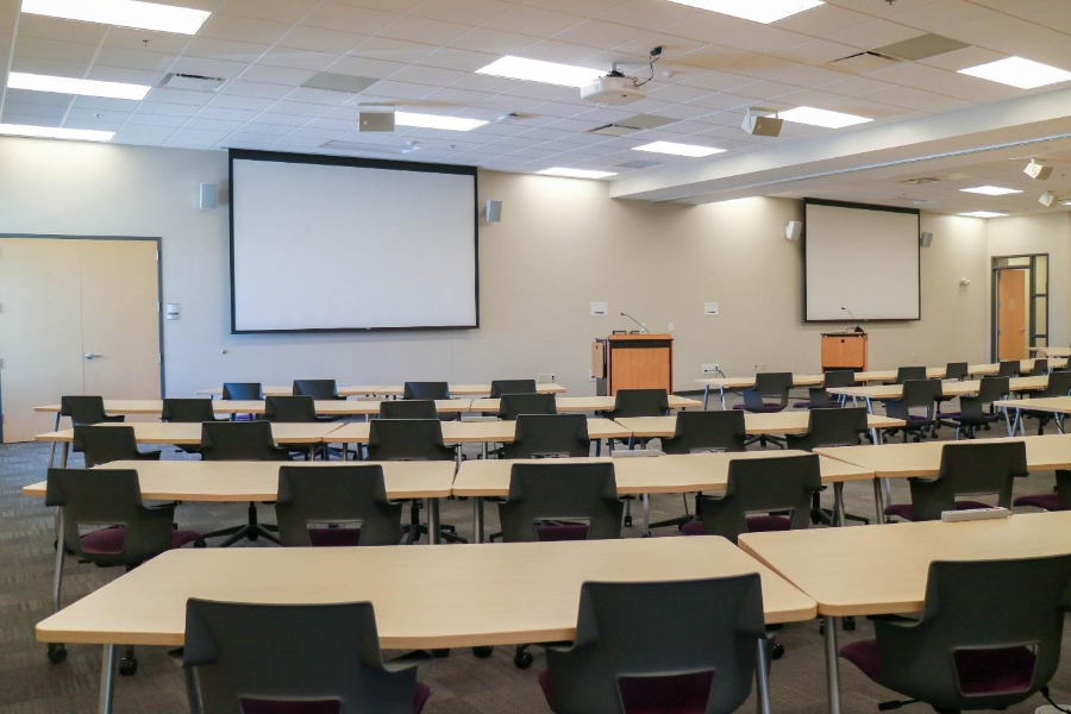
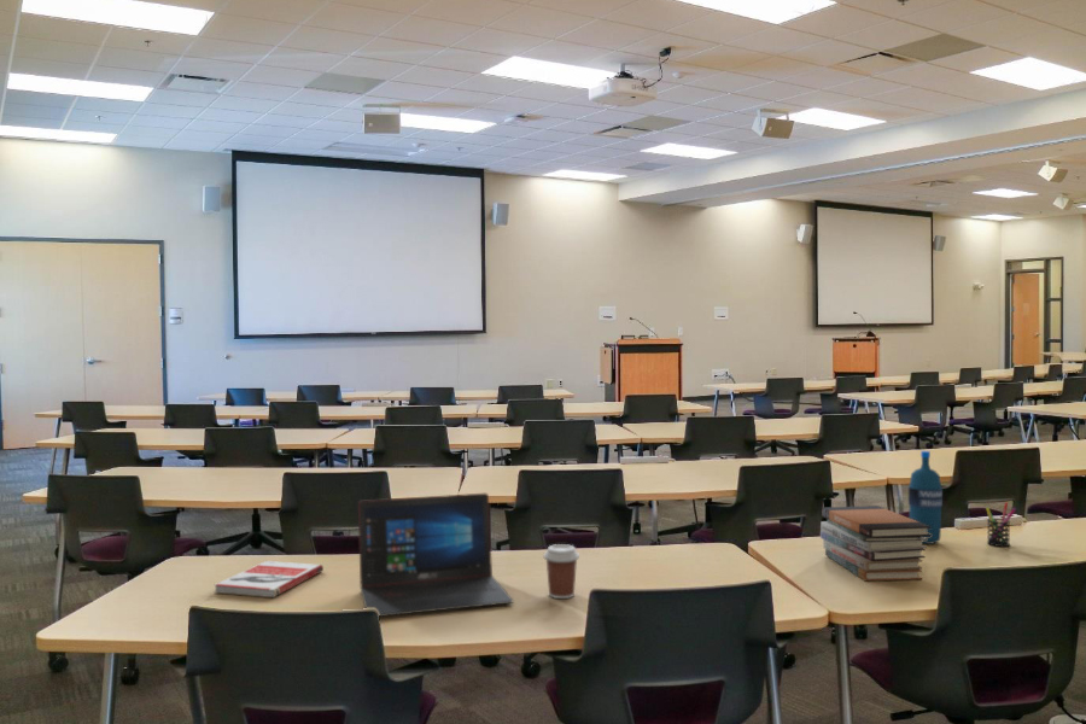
+ coffee cup [543,543,580,600]
+ water bottle [907,450,944,545]
+ pen holder [985,501,1017,548]
+ laptop [357,492,514,618]
+ book [214,560,325,599]
+ book stack [819,504,932,582]
